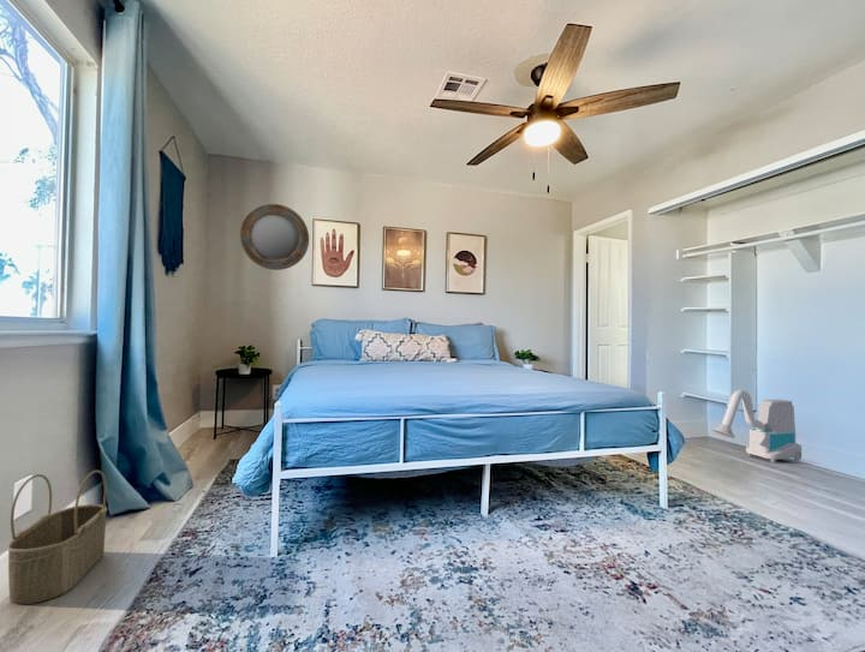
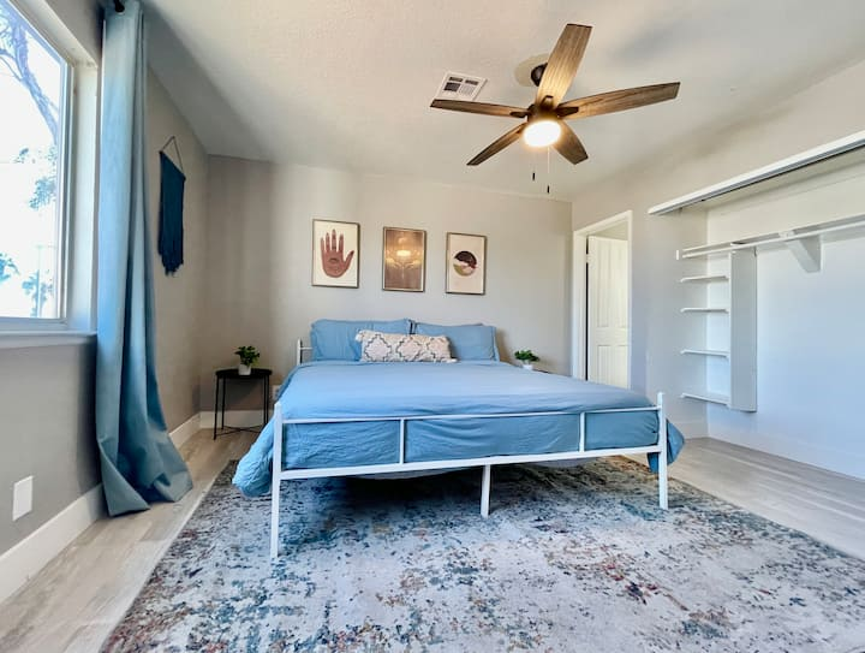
- vacuum cleaner [711,389,803,463]
- home mirror [238,203,310,271]
- wicker basket [6,469,108,605]
